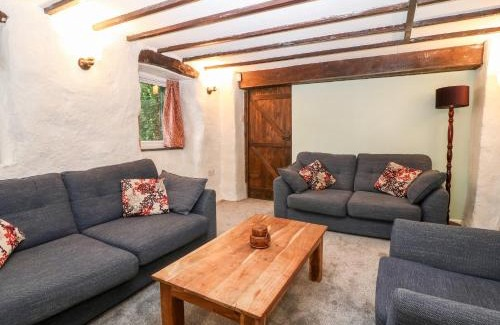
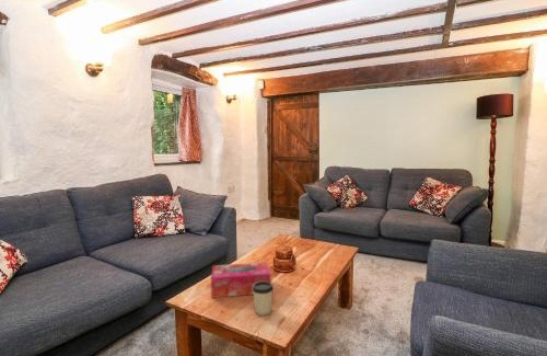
+ tissue box [210,261,272,299]
+ cup [253,282,275,317]
